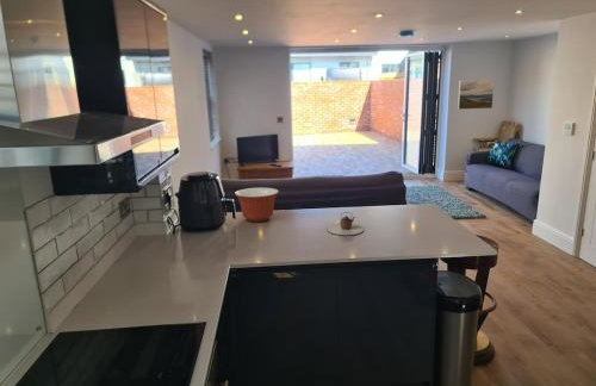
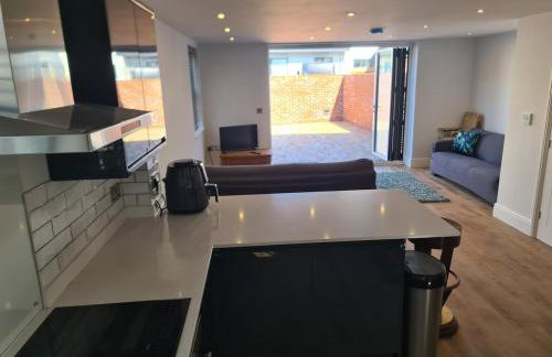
- teapot [325,211,365,236]
- mixing bowl [234,187,280,223]
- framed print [457,79,496,111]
